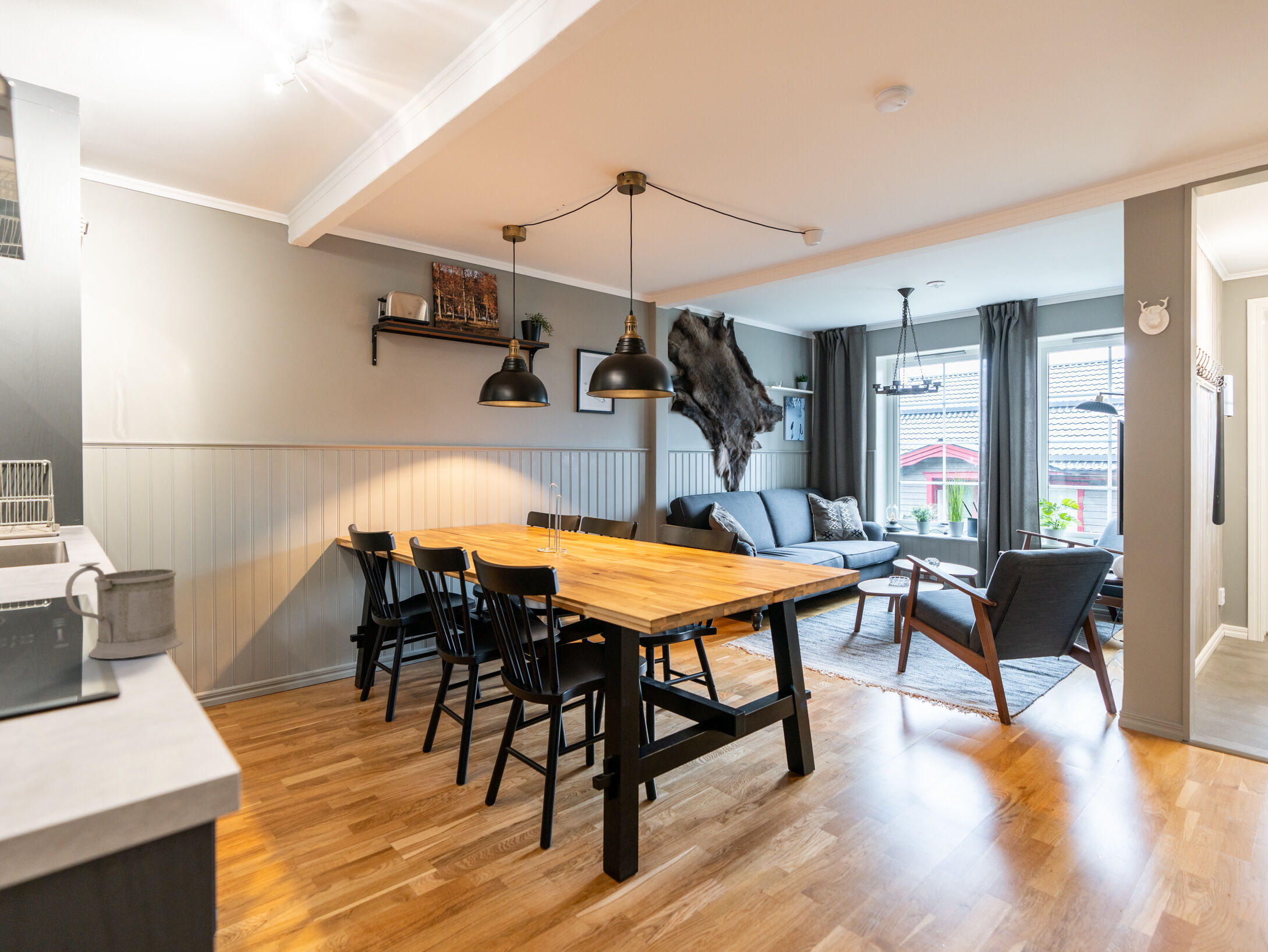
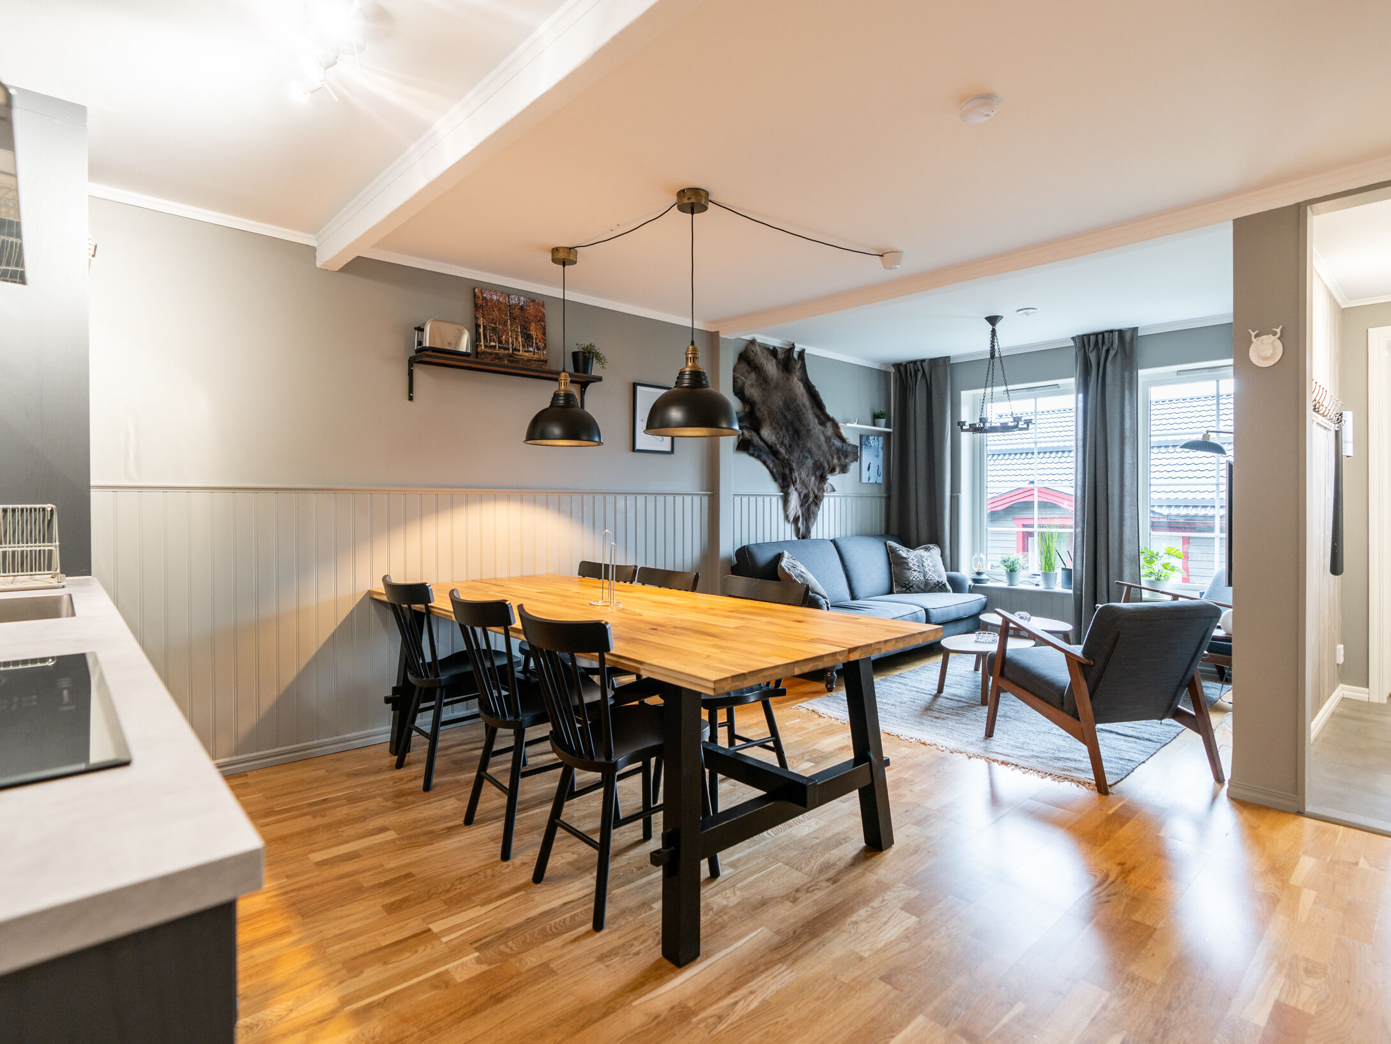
- mug [65,562,185,660]
